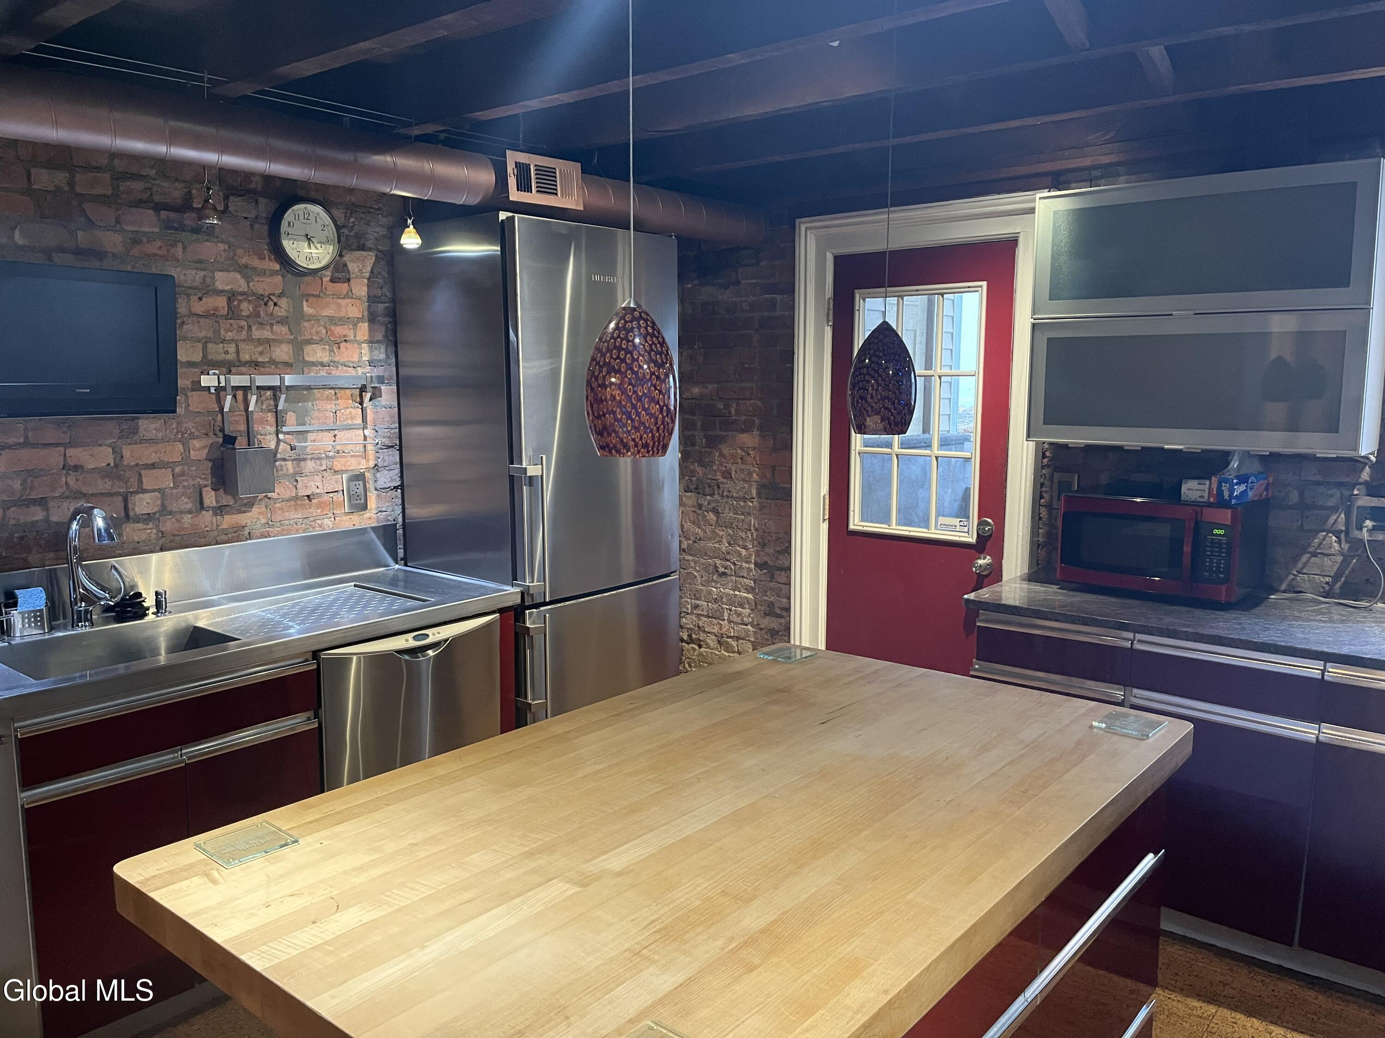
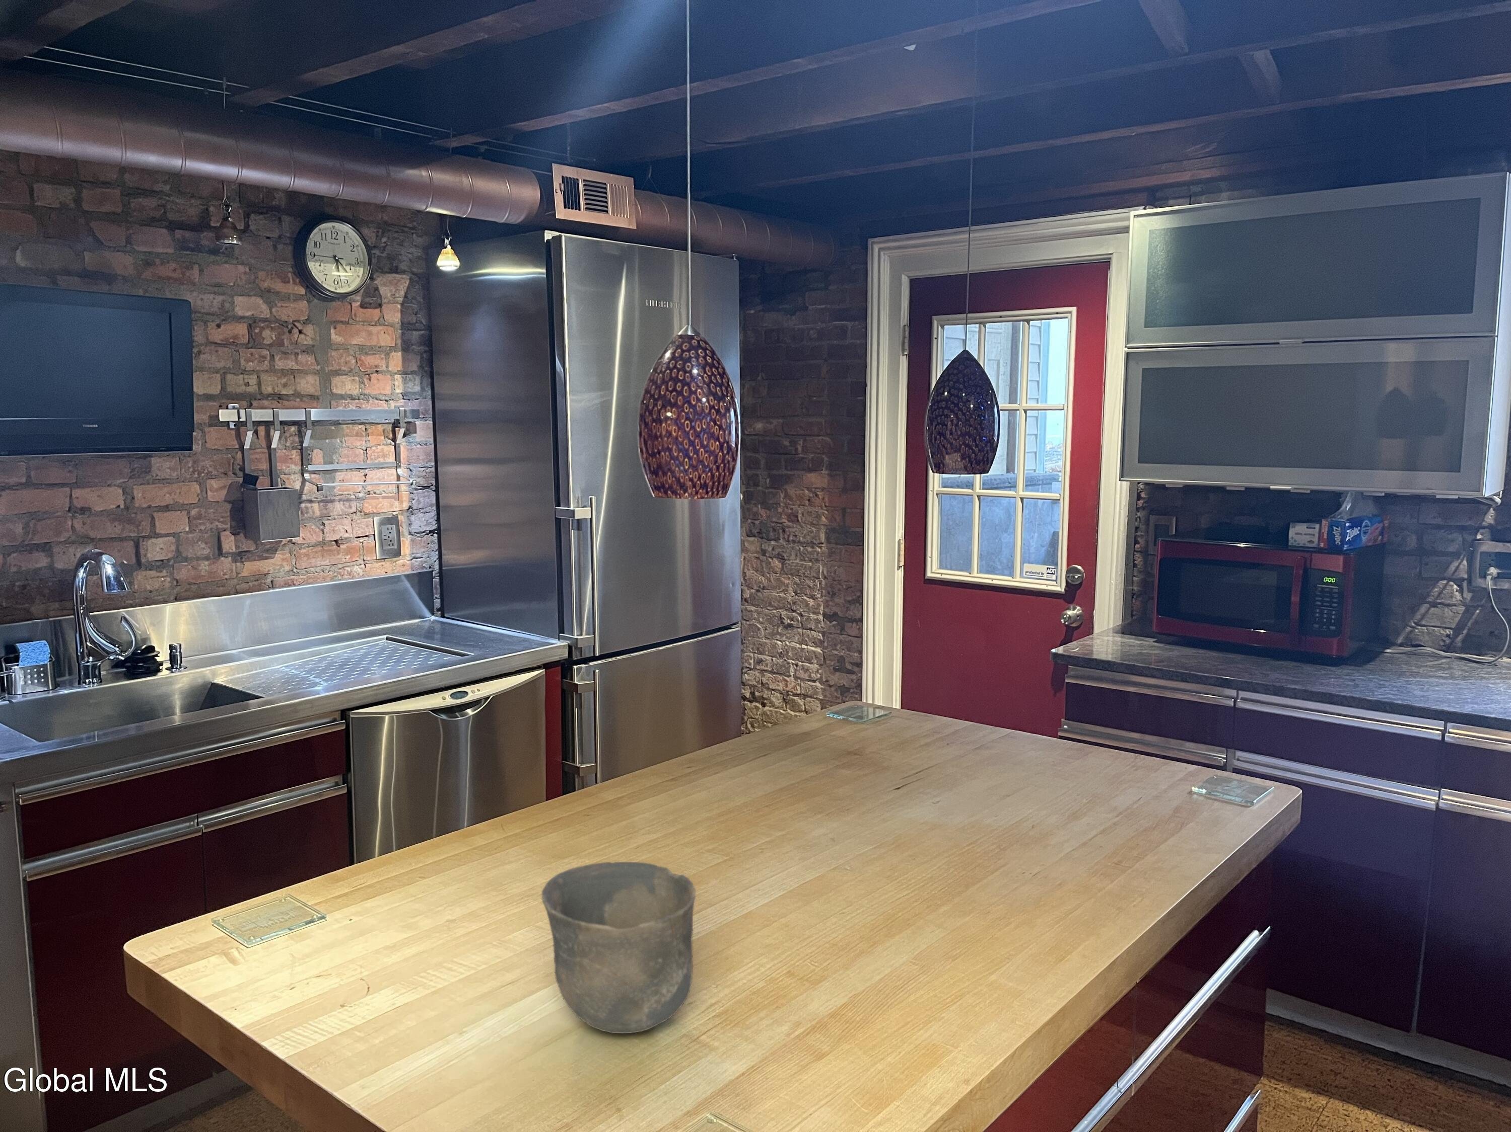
+ cup [541,861,696,1033]
